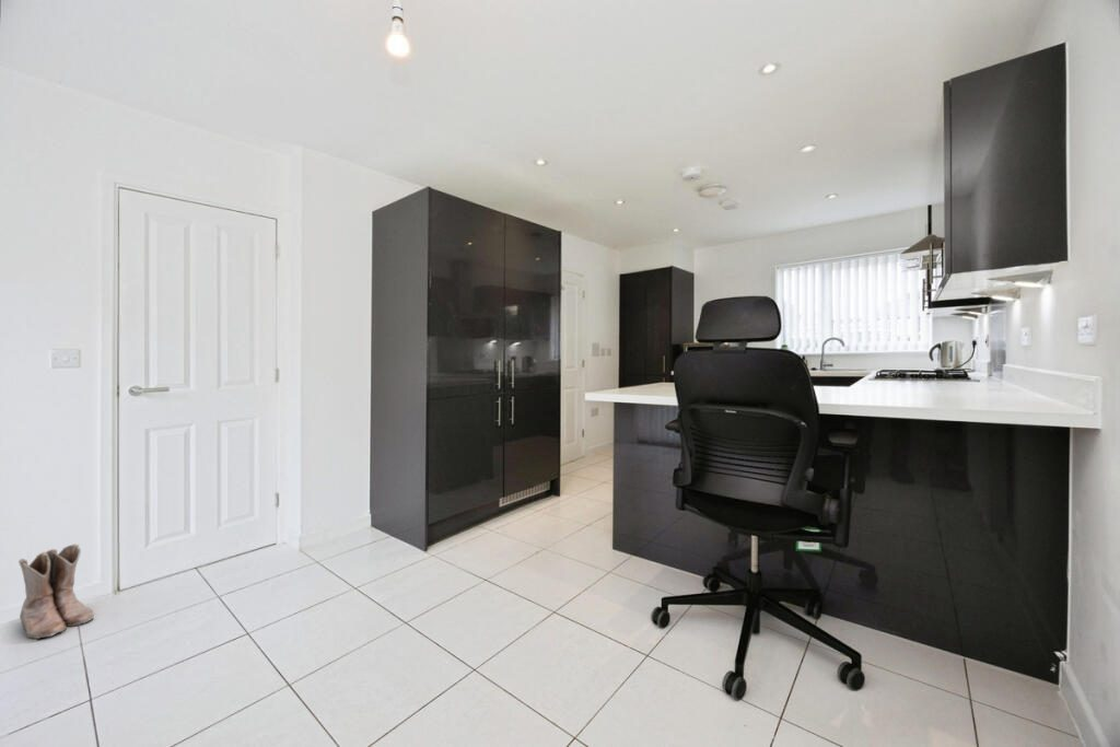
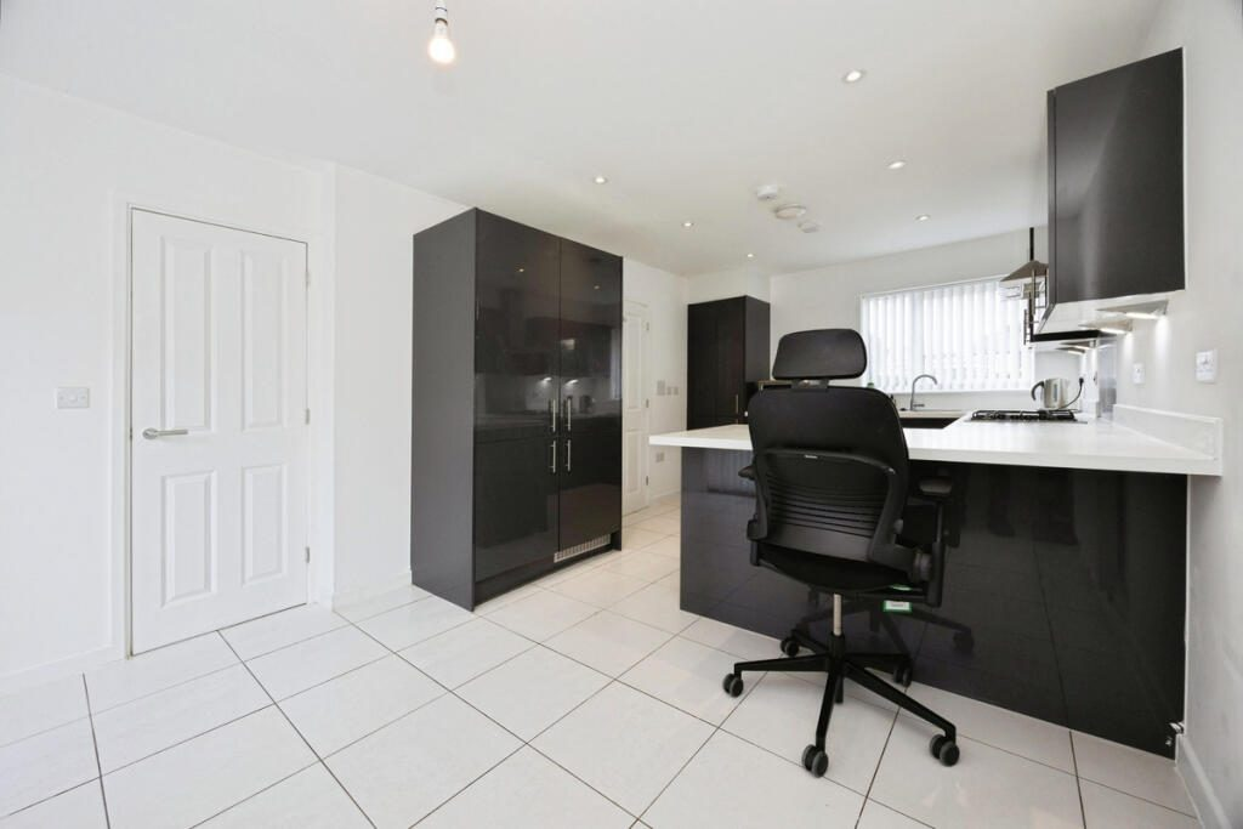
- boots [18,542,95,640]
